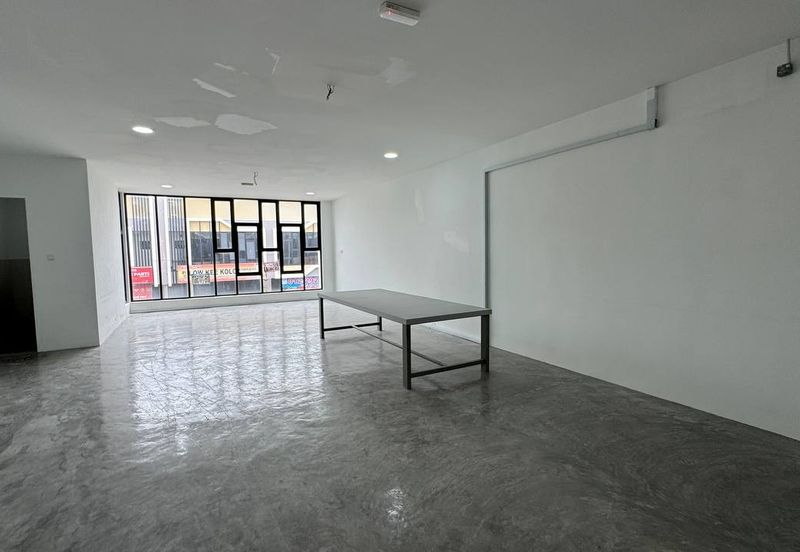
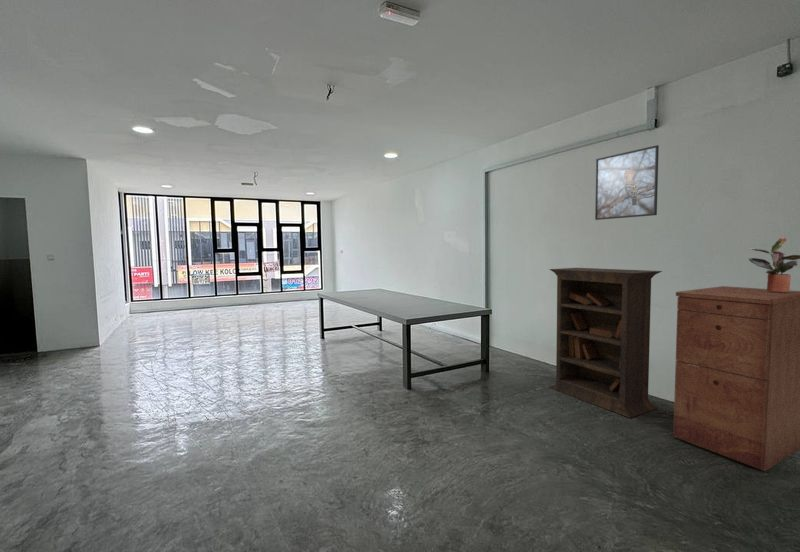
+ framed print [594,144,660,221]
+ potted plant [748,236,800,292]
+ bookcase [548,267,663,419]
+ filing cabinet [672,285,800,472]
